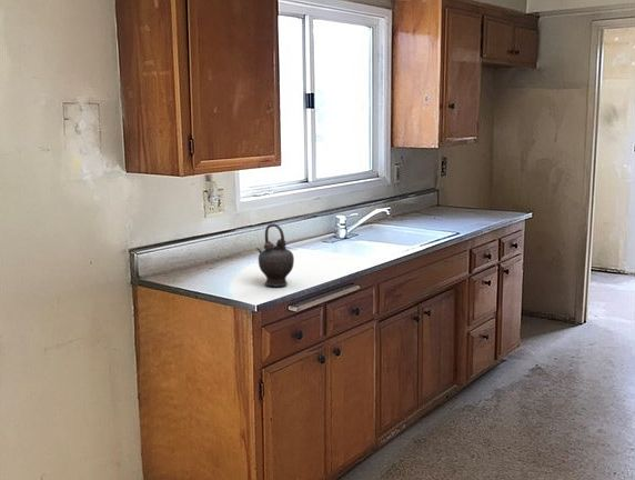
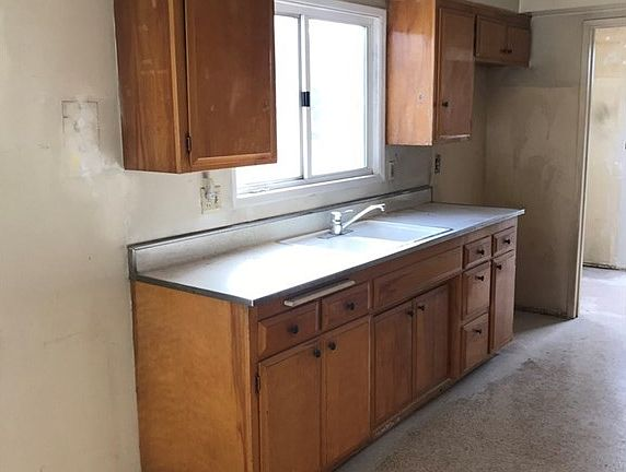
- teapot [255,222,295,288]
